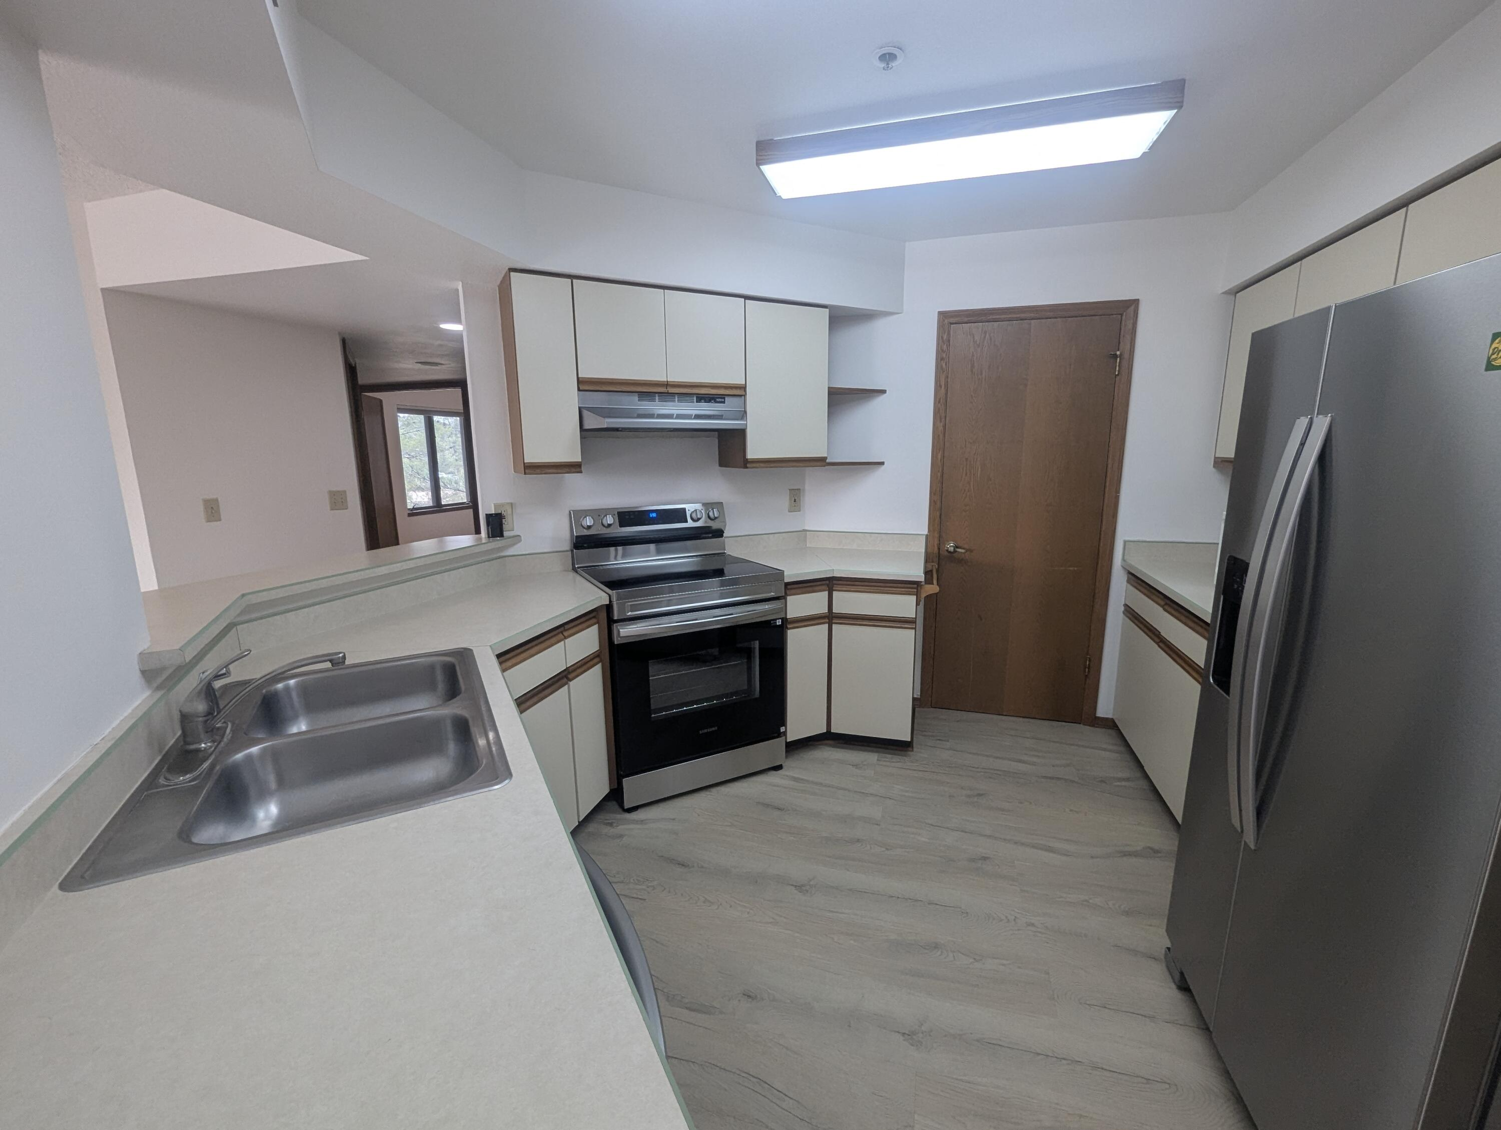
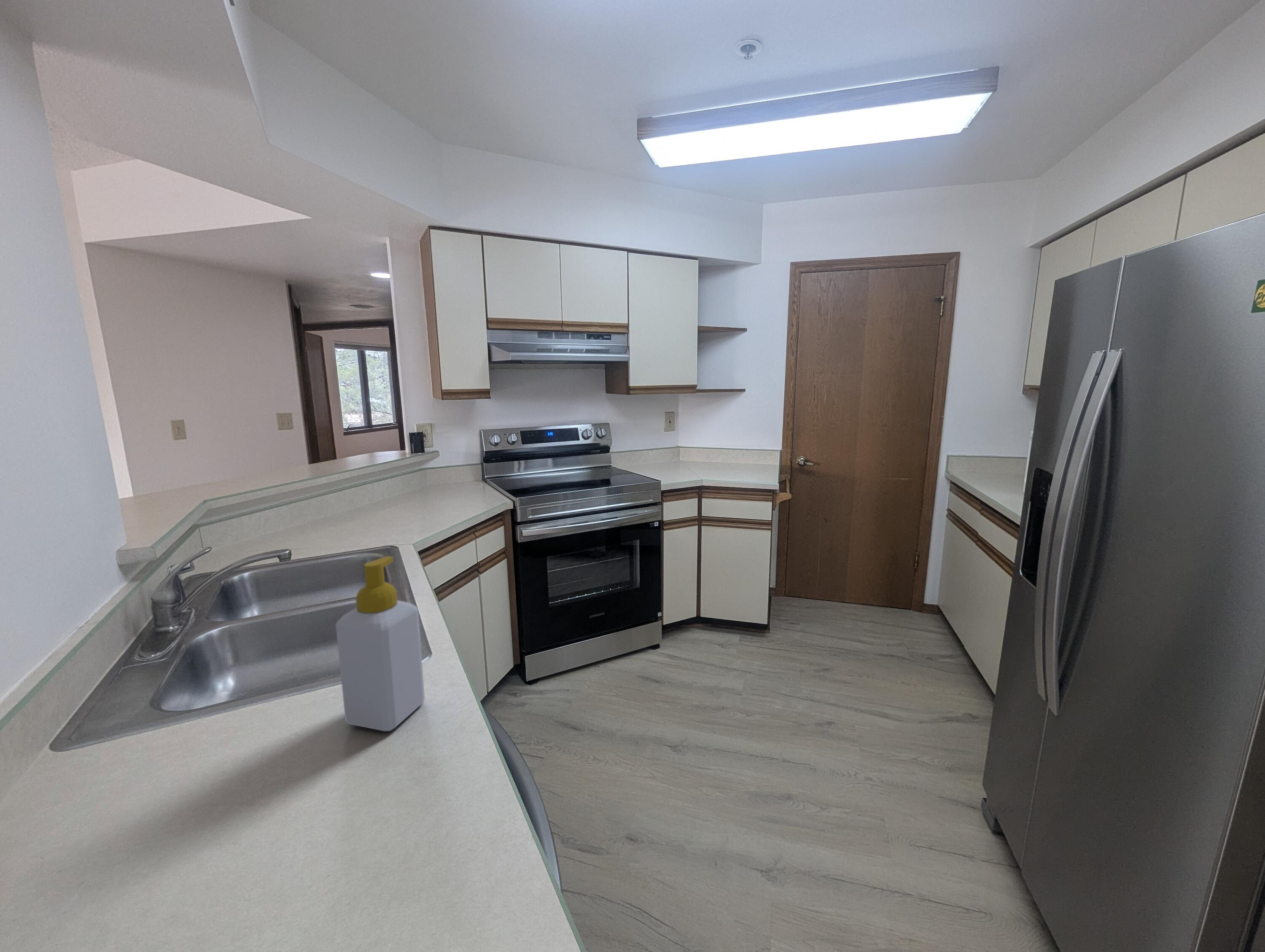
+ soap bottle [335,556,425,731]
